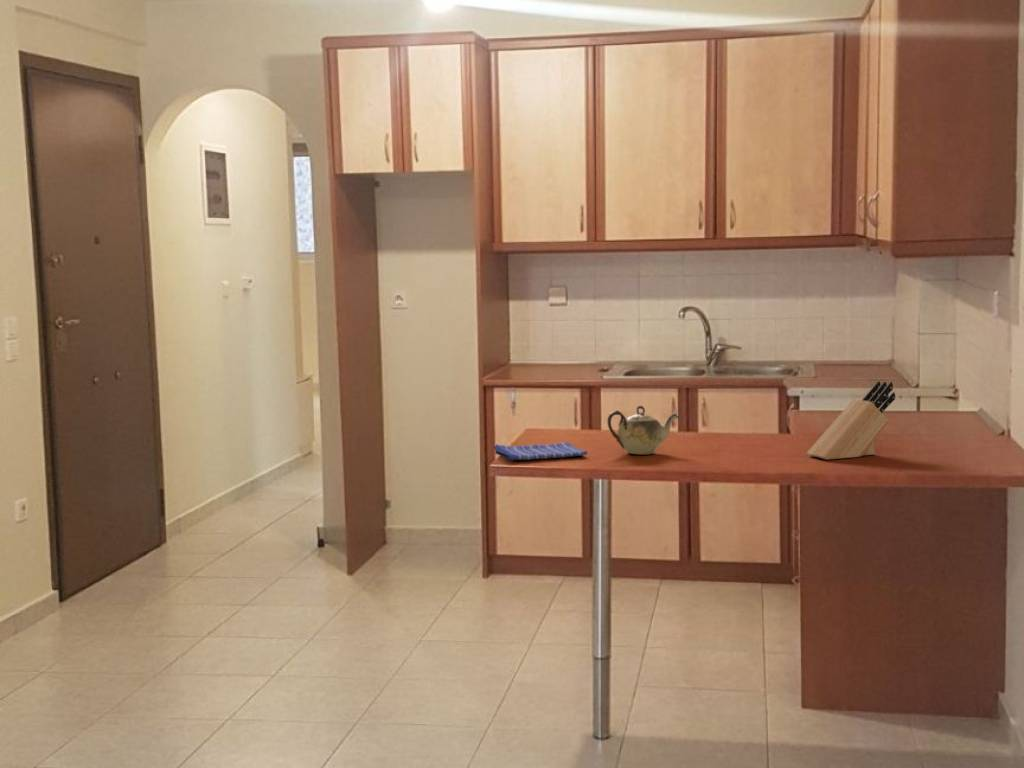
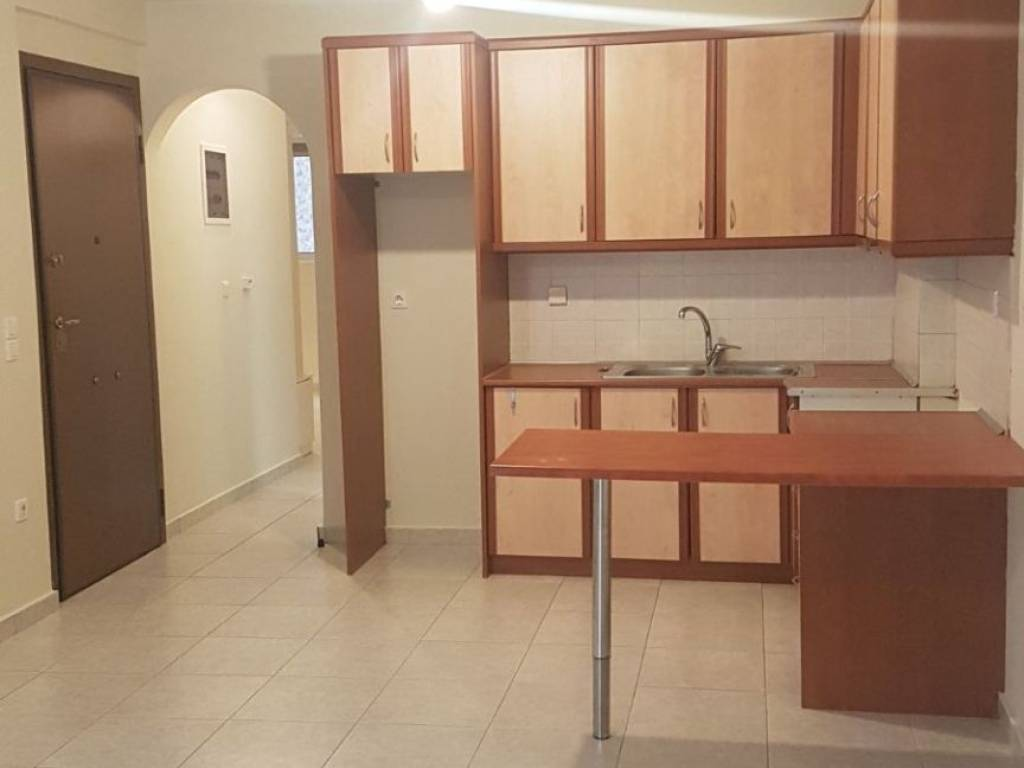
- knife block [806,380,896,461]
- teapot [607,405,681,456]
- dish towel [492,441,589,462]
